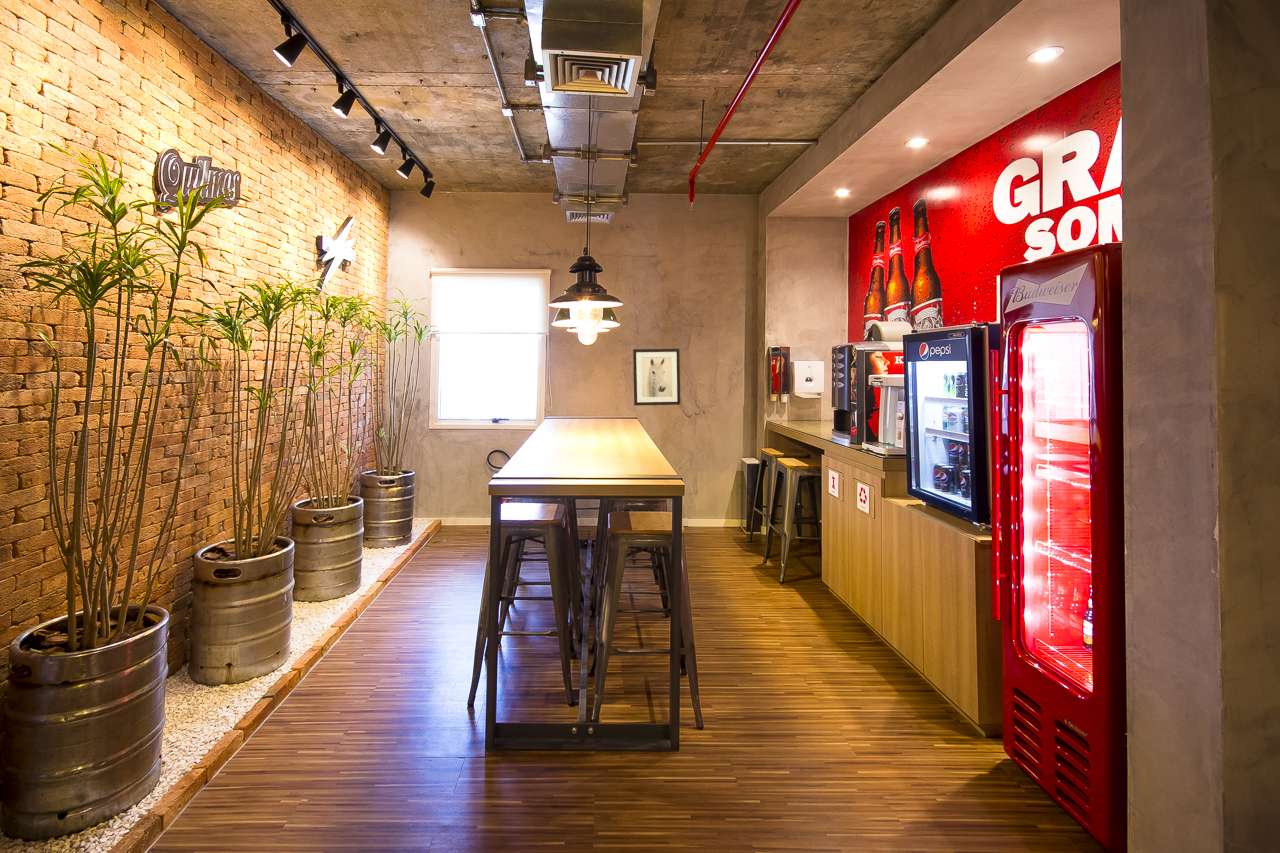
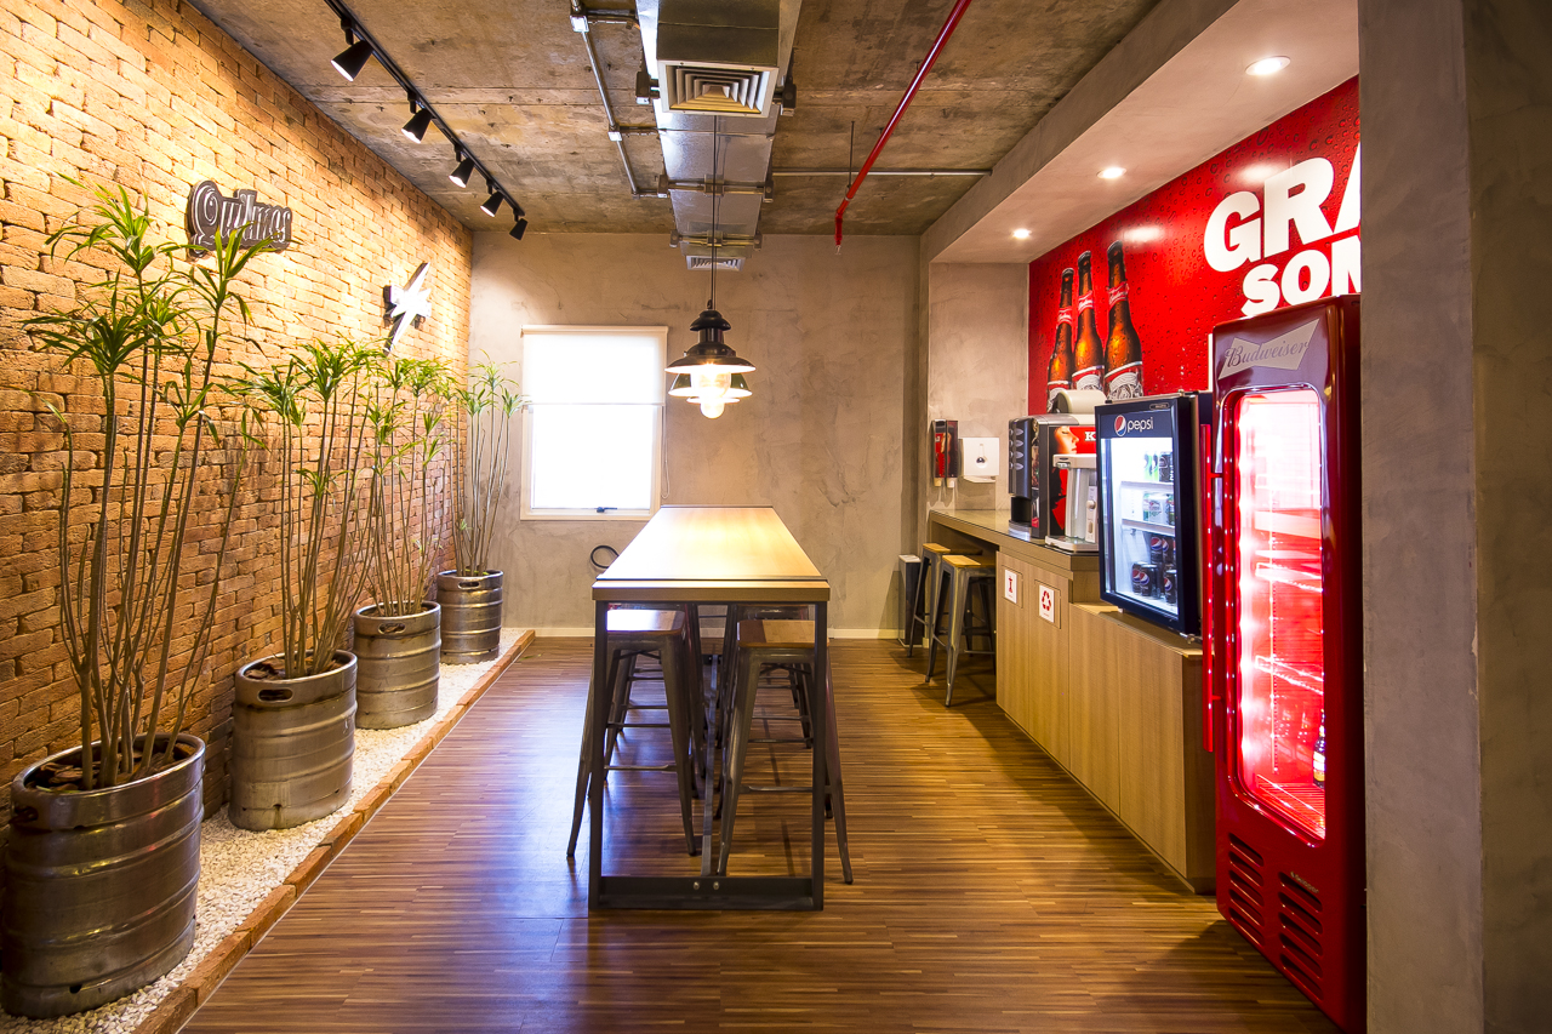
- wall art [632,348,681,407]
